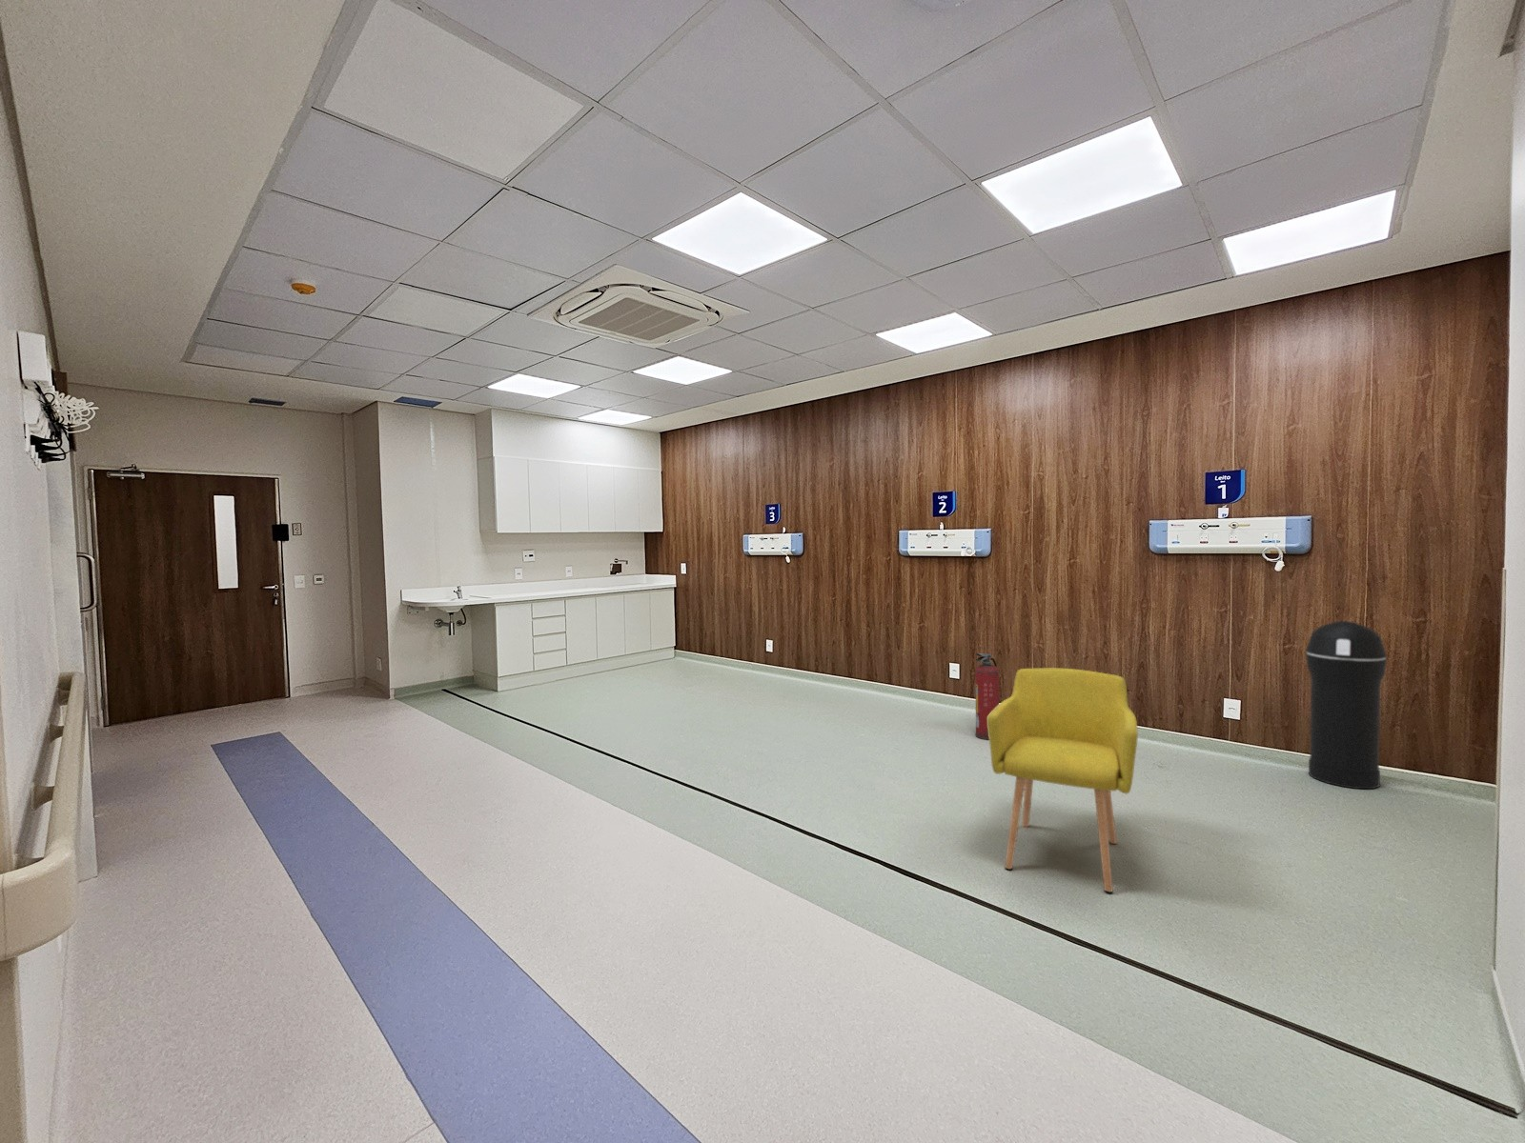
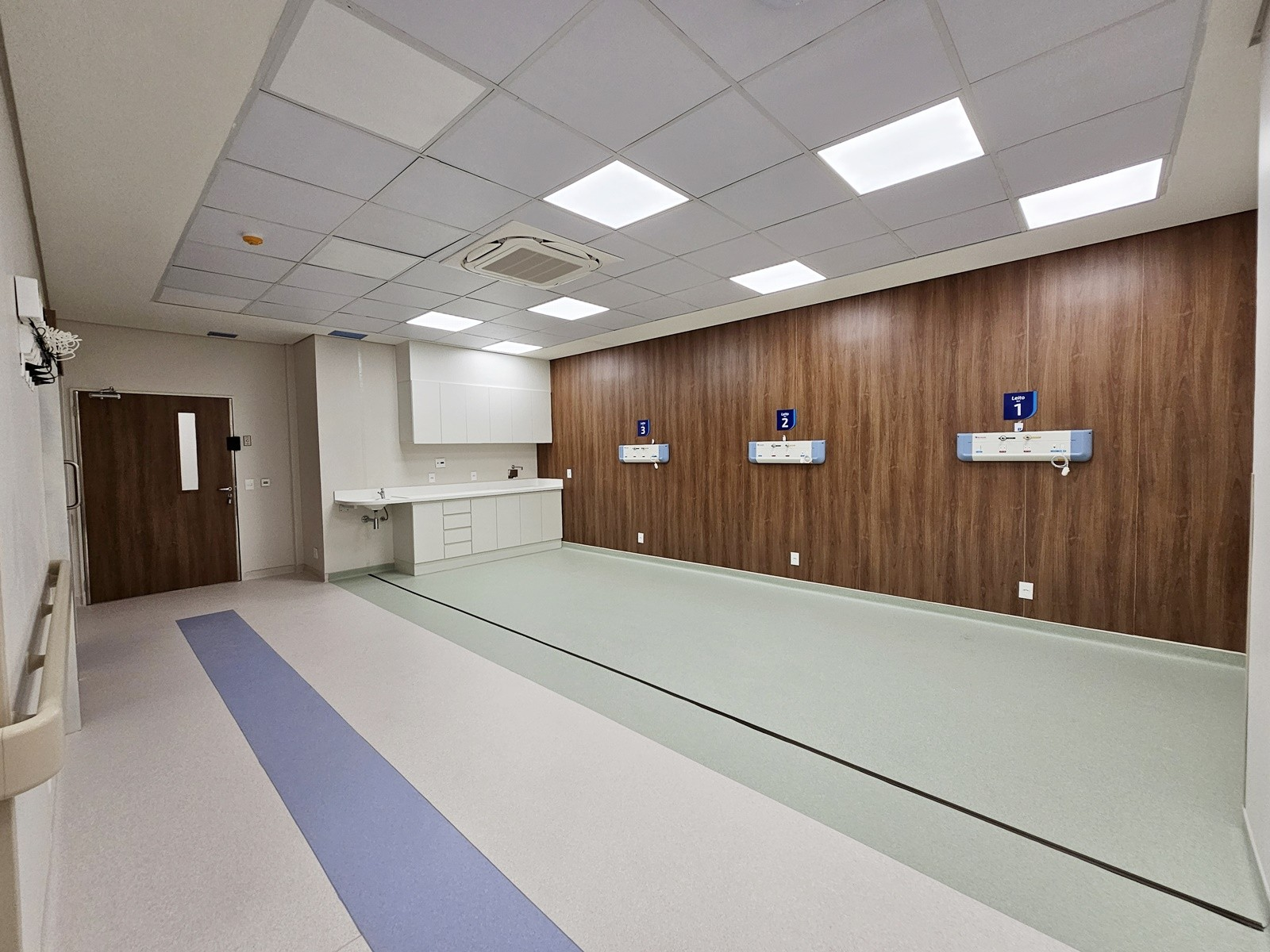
- trash can [1305,620,1388,790]
- chair [987,668,1140,893]
- fire extinguisher [974,652,1000,741]
